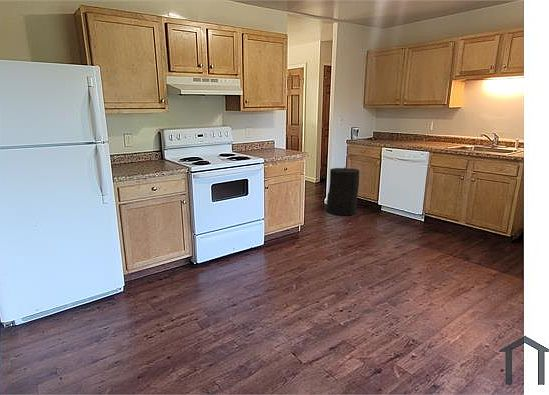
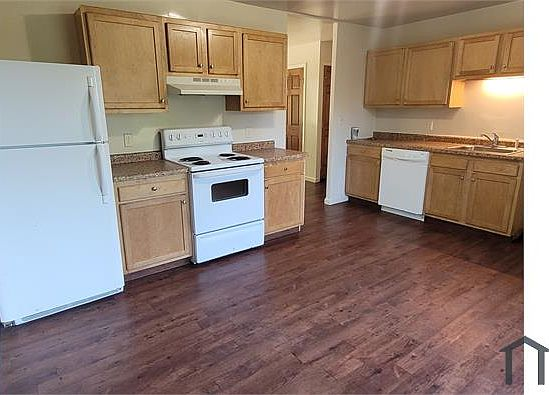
- trash can [325,166,361,217]
